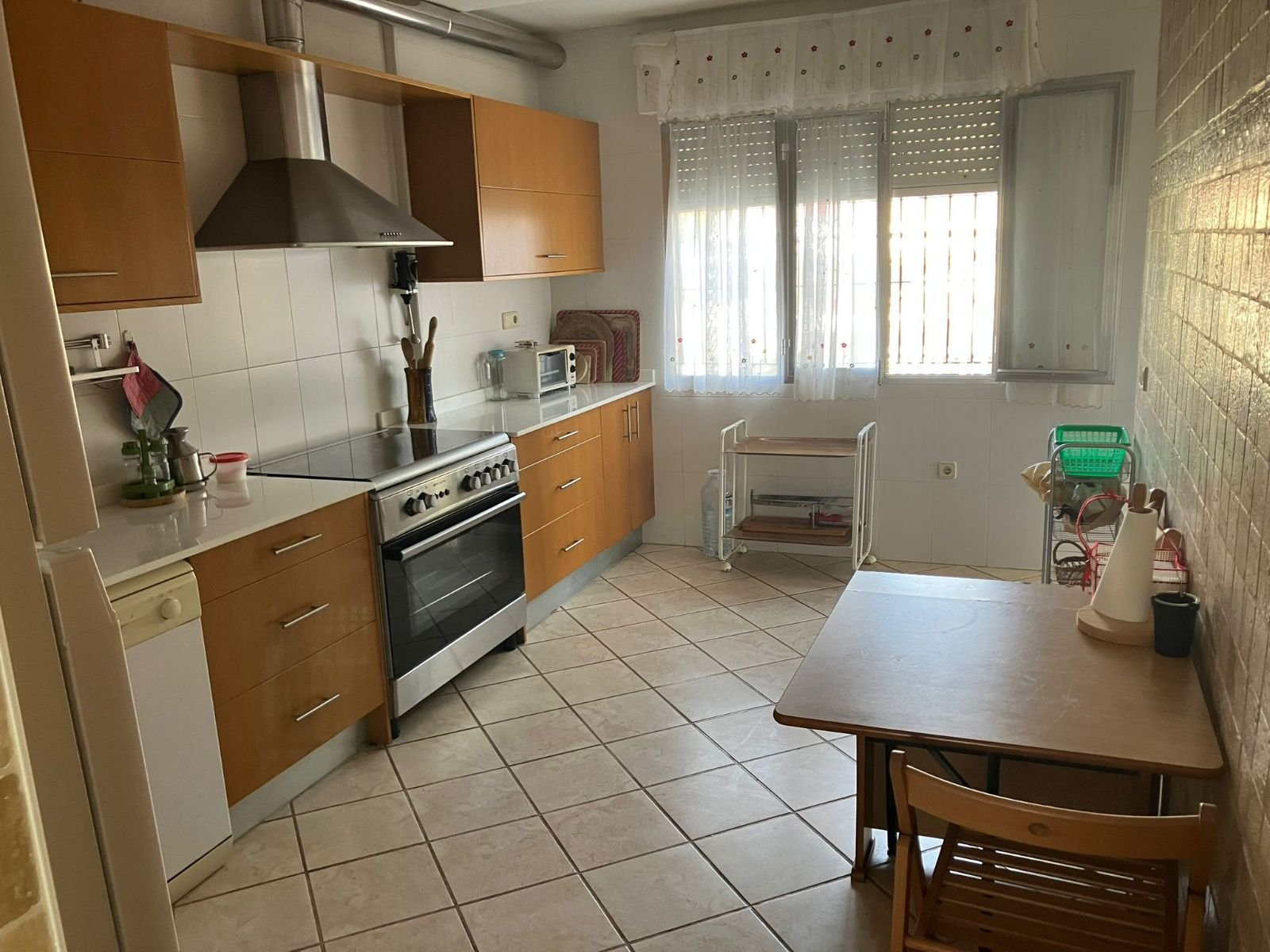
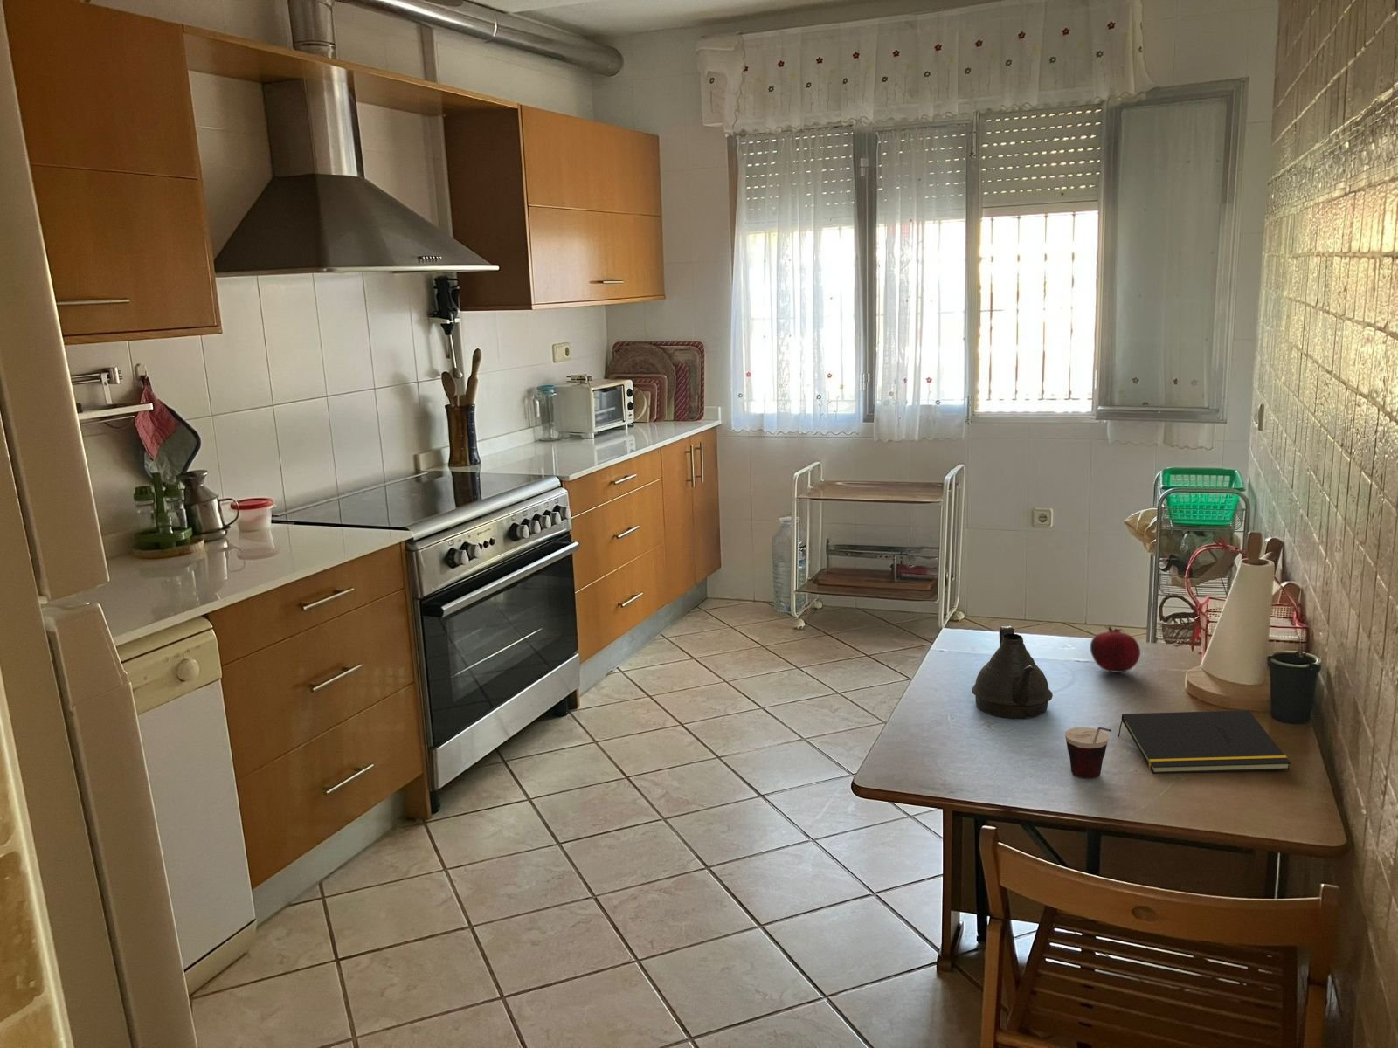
+ cup [1064,725,1112,779]
+ fruit [1090,625,1142,674]
+ notepad [1117,709,1291,775]
+ teapot [972,625,1053,720]
